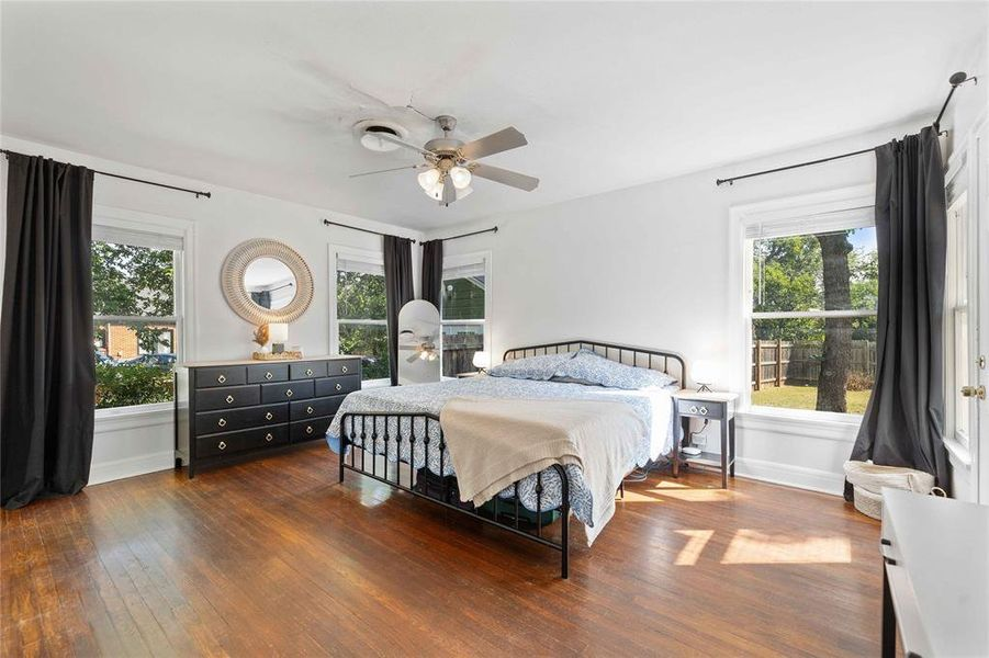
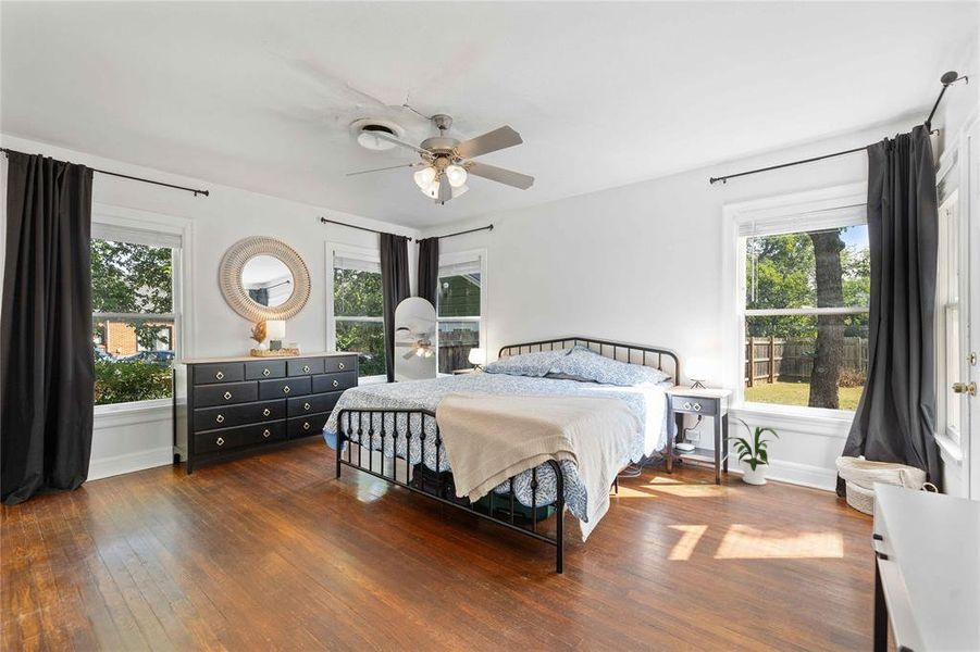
+ house plant [721,415,780,486]
